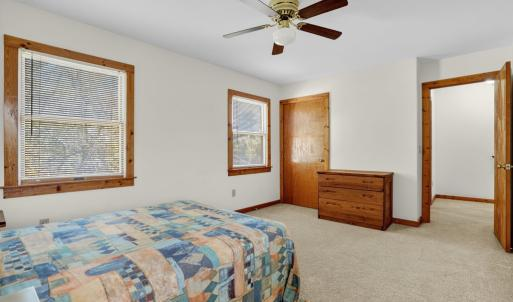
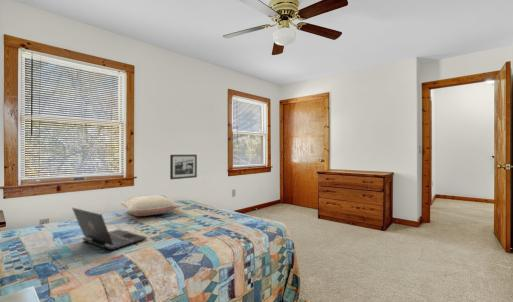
+ pillow [120,194,181,217]
+ laptop [71,206,148,251]
+ picture frame [169,154,198,180]
